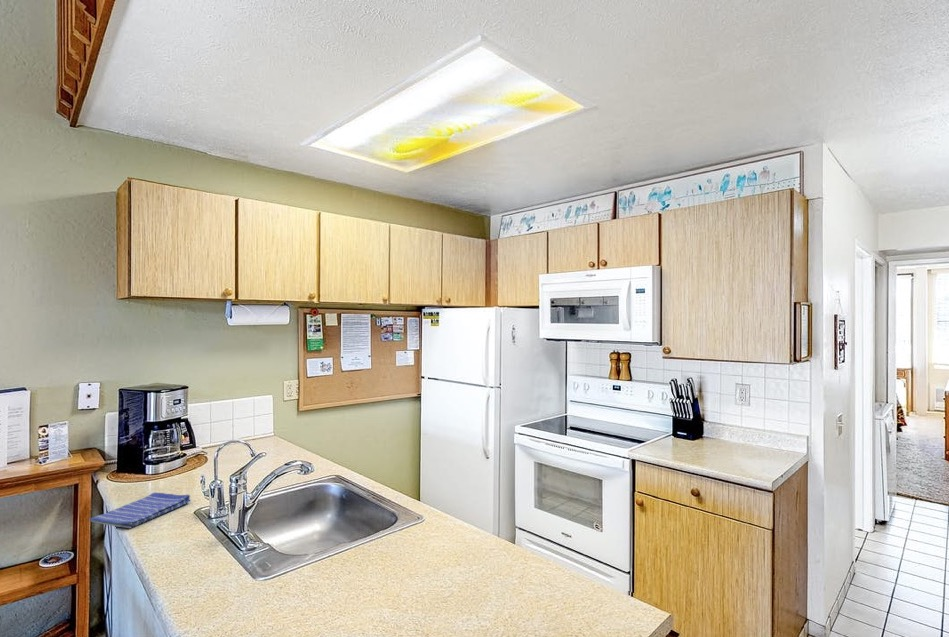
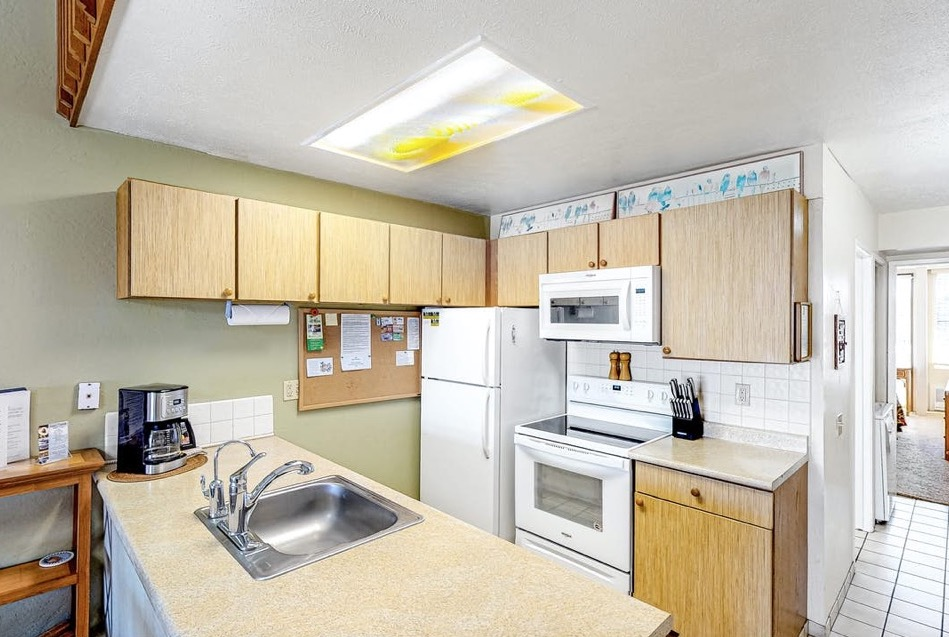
- dish towel [88,492,191,529]
